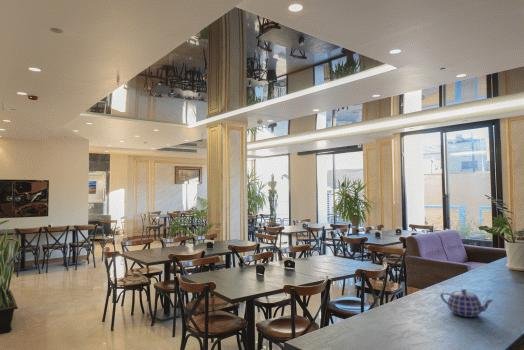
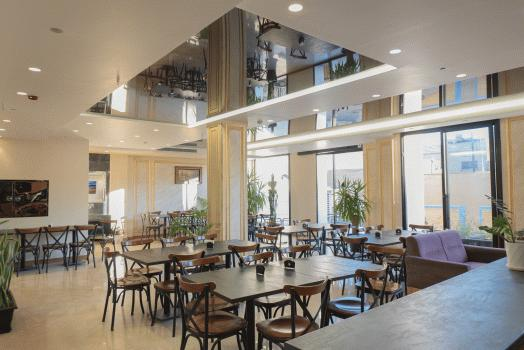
- teapot [439,288,495,318]
